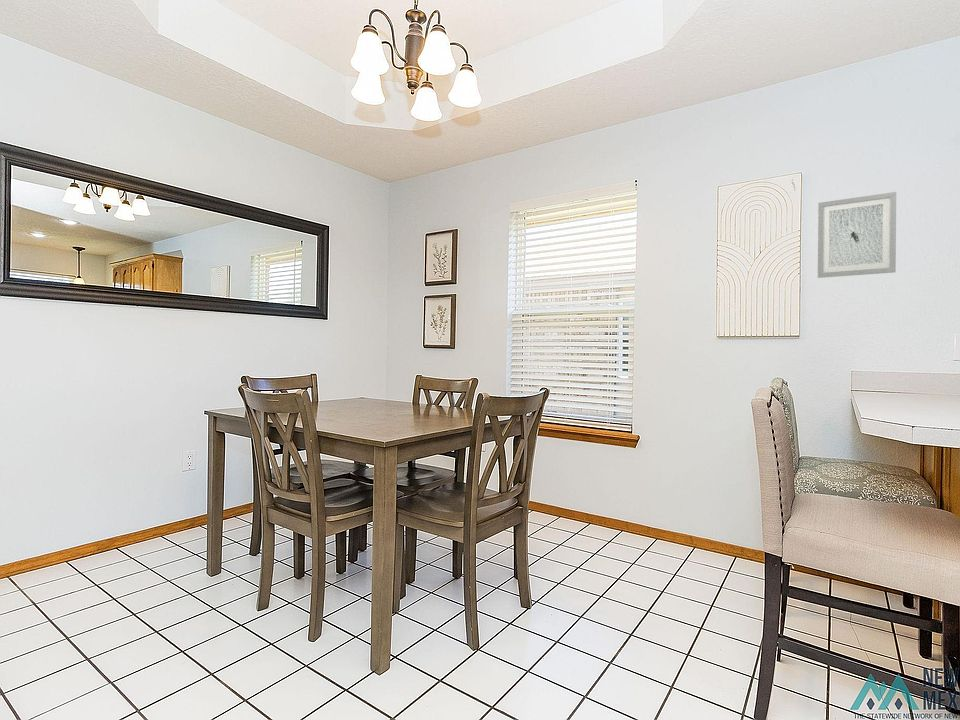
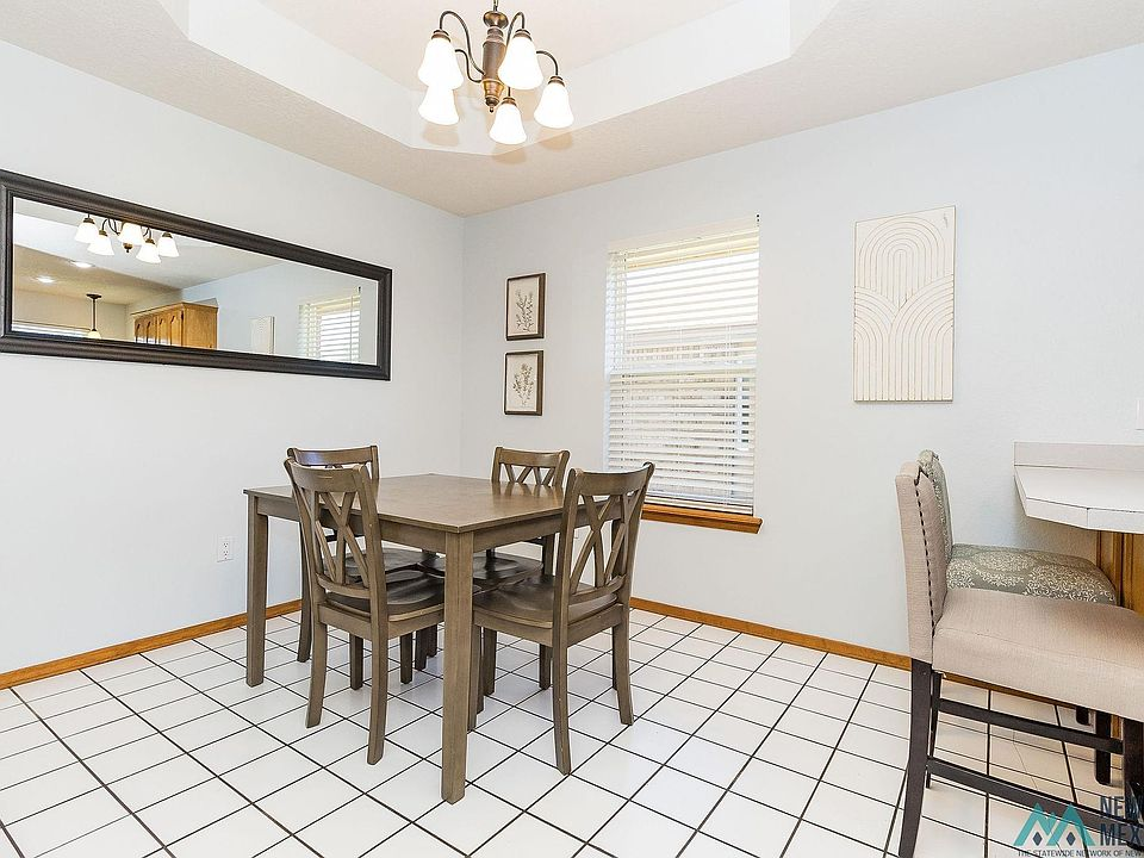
- wall art [817,191,897,279]
